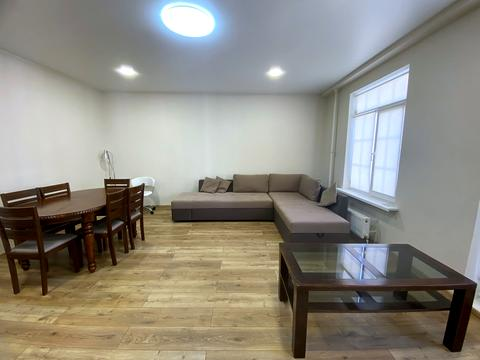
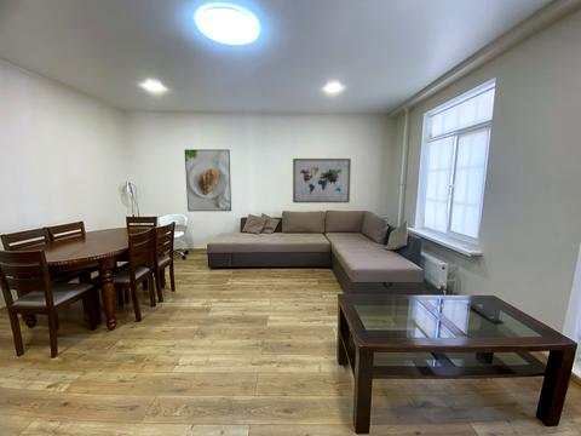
+ wall art [292,157,352,203]
+ remote control [466,303,505,325]
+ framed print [184,148,232,212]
